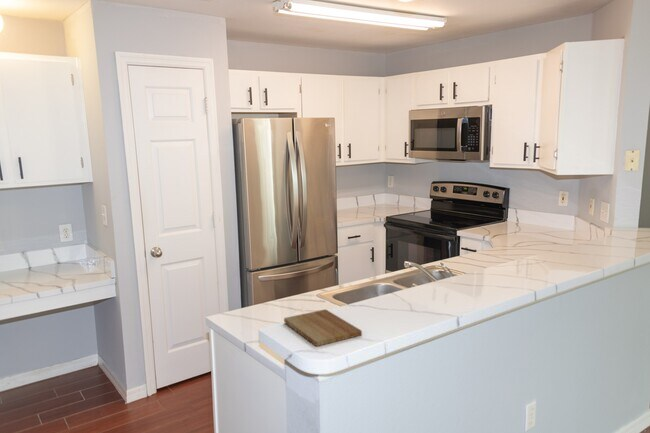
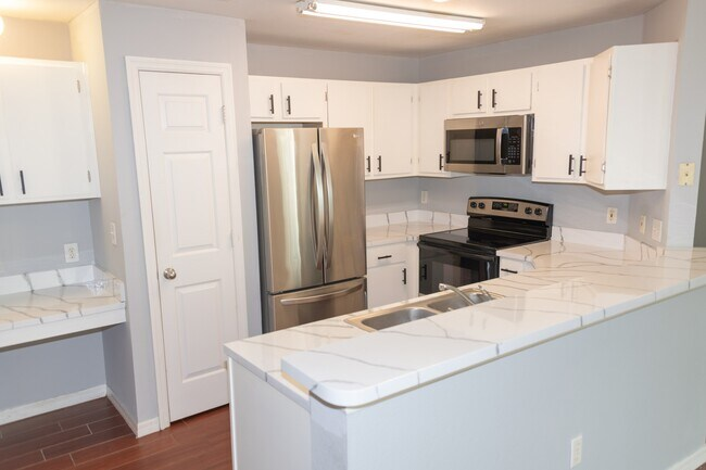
- cutting board [283,309,363,347]
